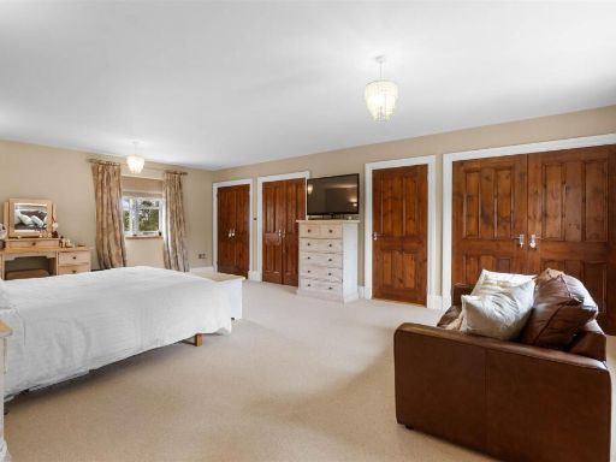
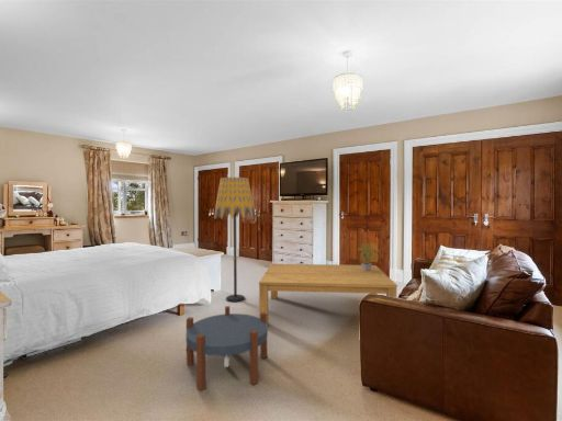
+ potted plant [355,240,383,271]
+ floor lamp [213,177,257,303]
+ side table [186,305,269,391]
+ coffee table [258,263,398,327]
